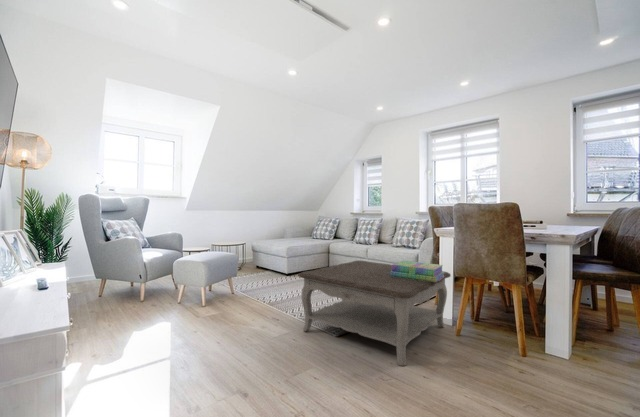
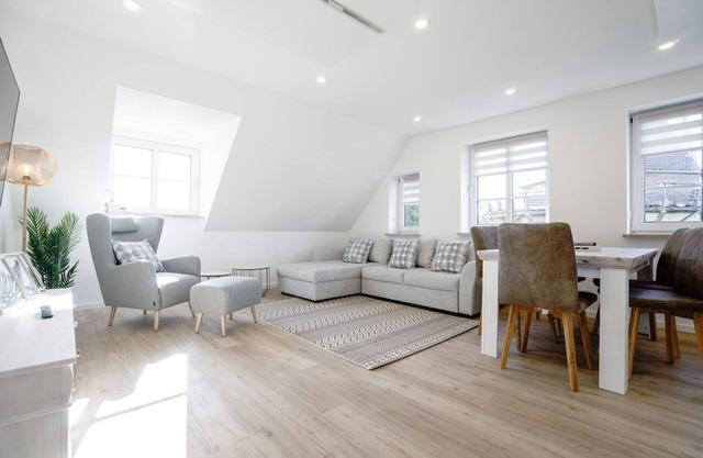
- stack of books [391,260,445,282]
- coffee table [298,259,452,367]
